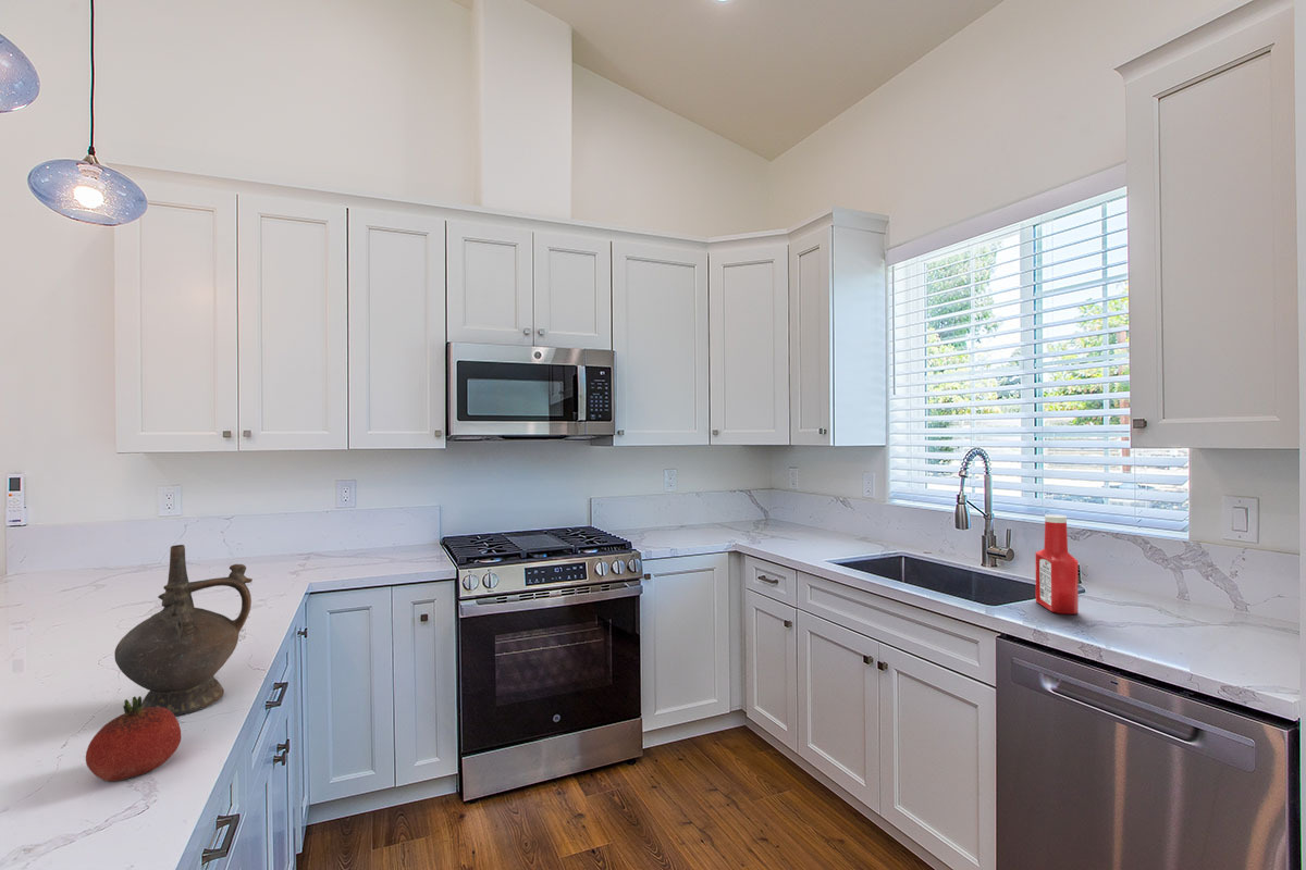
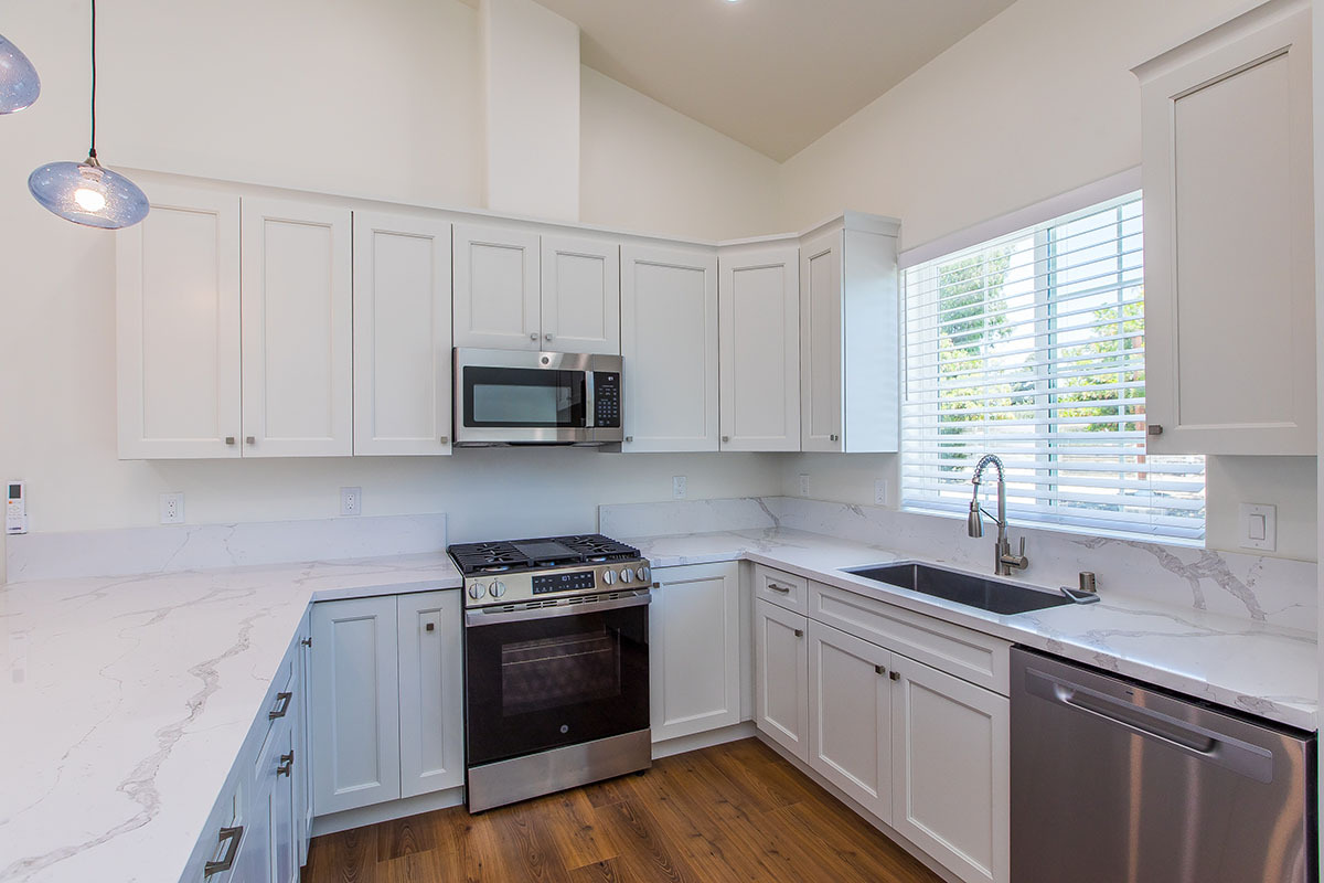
- soap bottle [1034,513,1080,616]
- fruit [85,695,182,783]
- ceremonial vessel [113,544,254,717]
